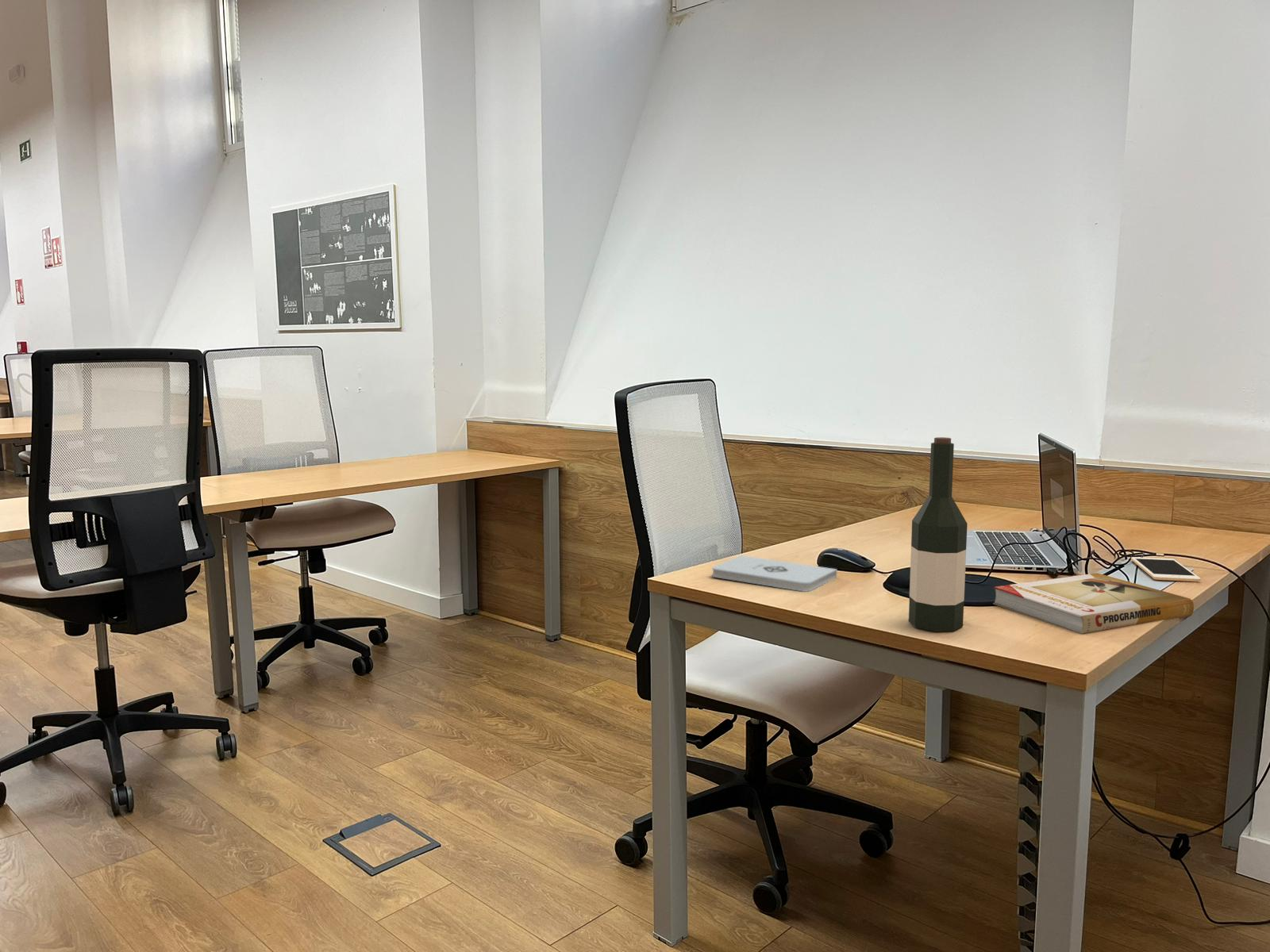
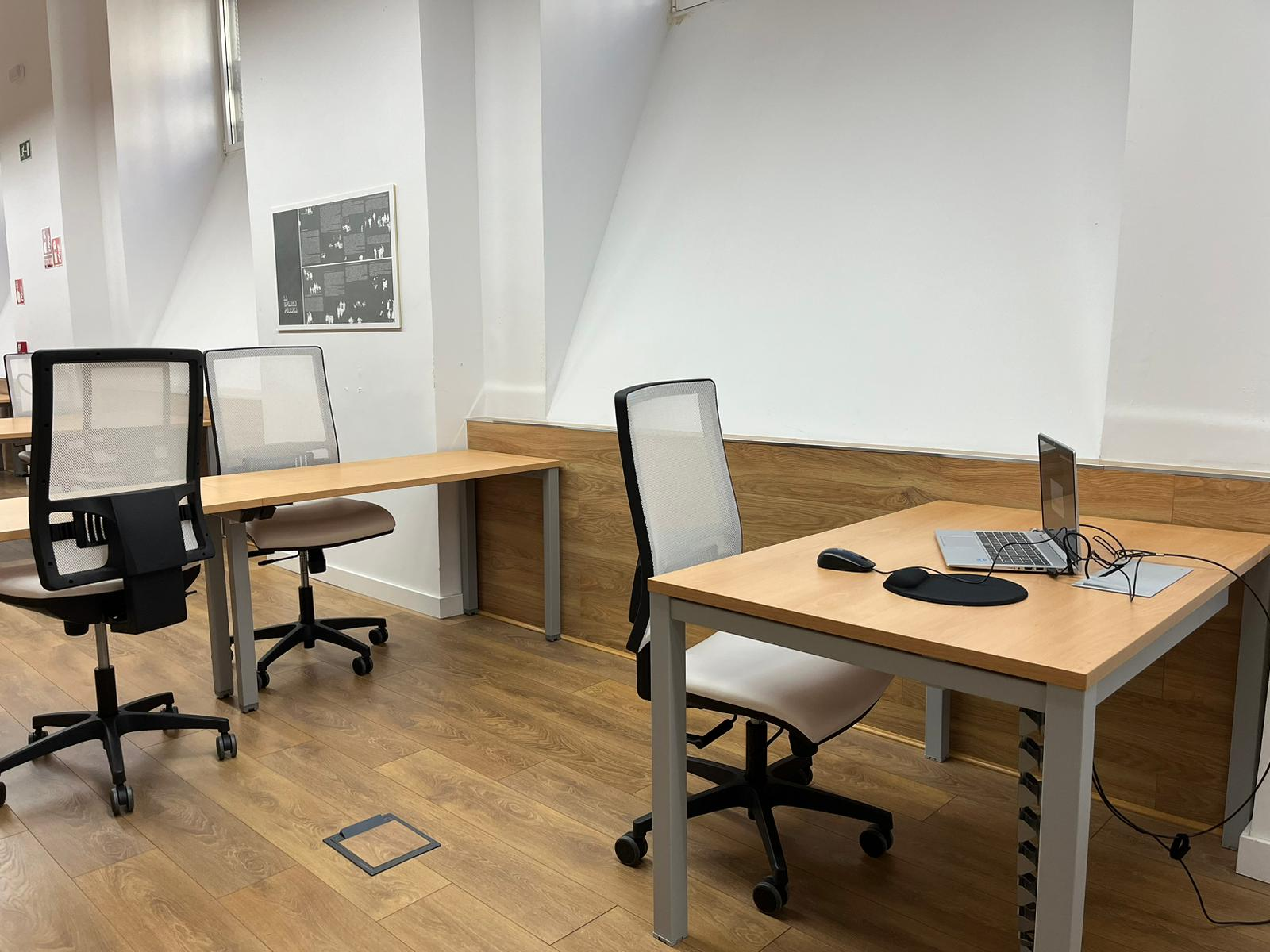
- book [992,573,1195,635]
- wine bottle [908,436,968,632]
- notepad [711,555,837,593]
- cell phone [1130,556,1202,582]
